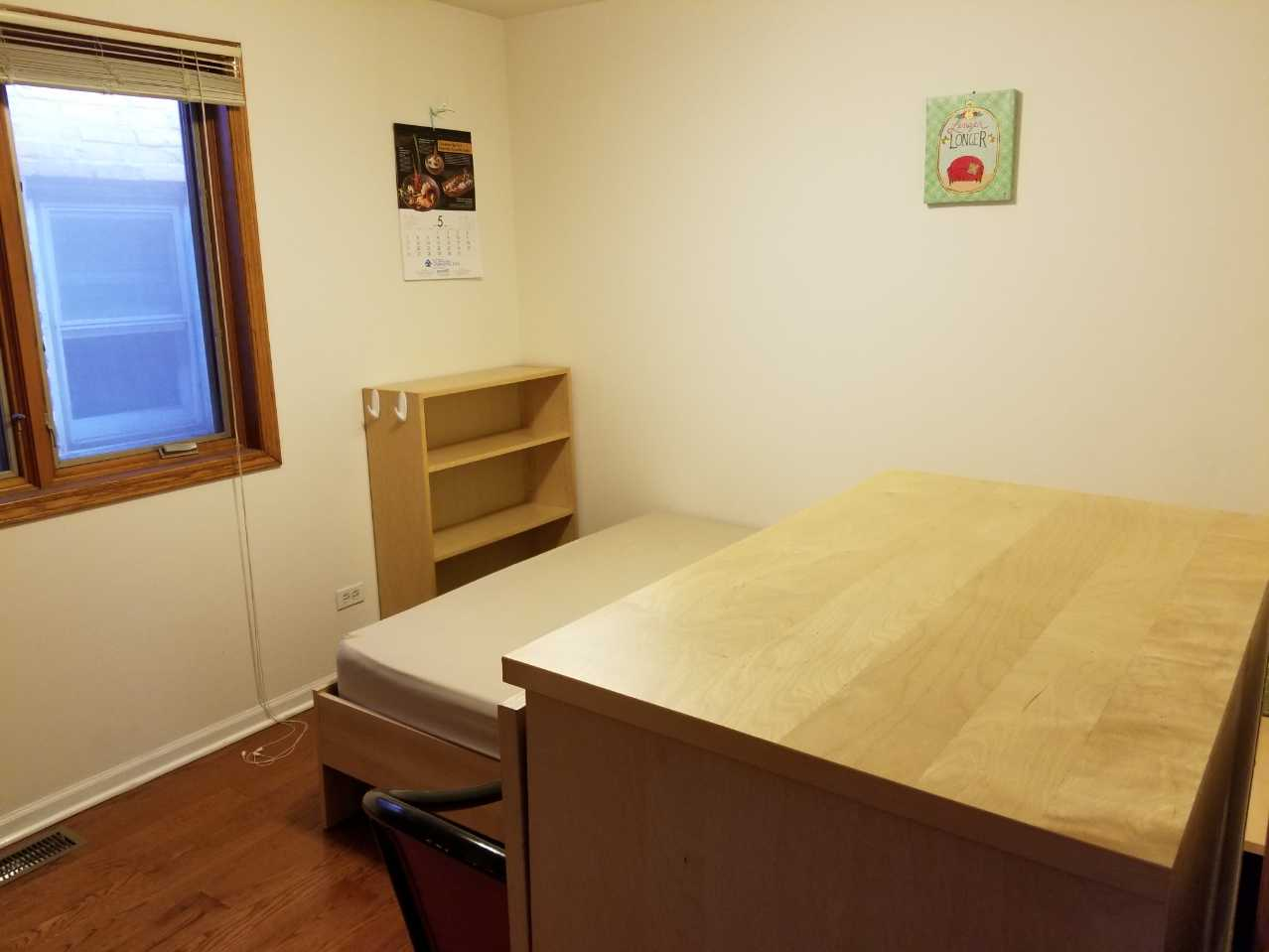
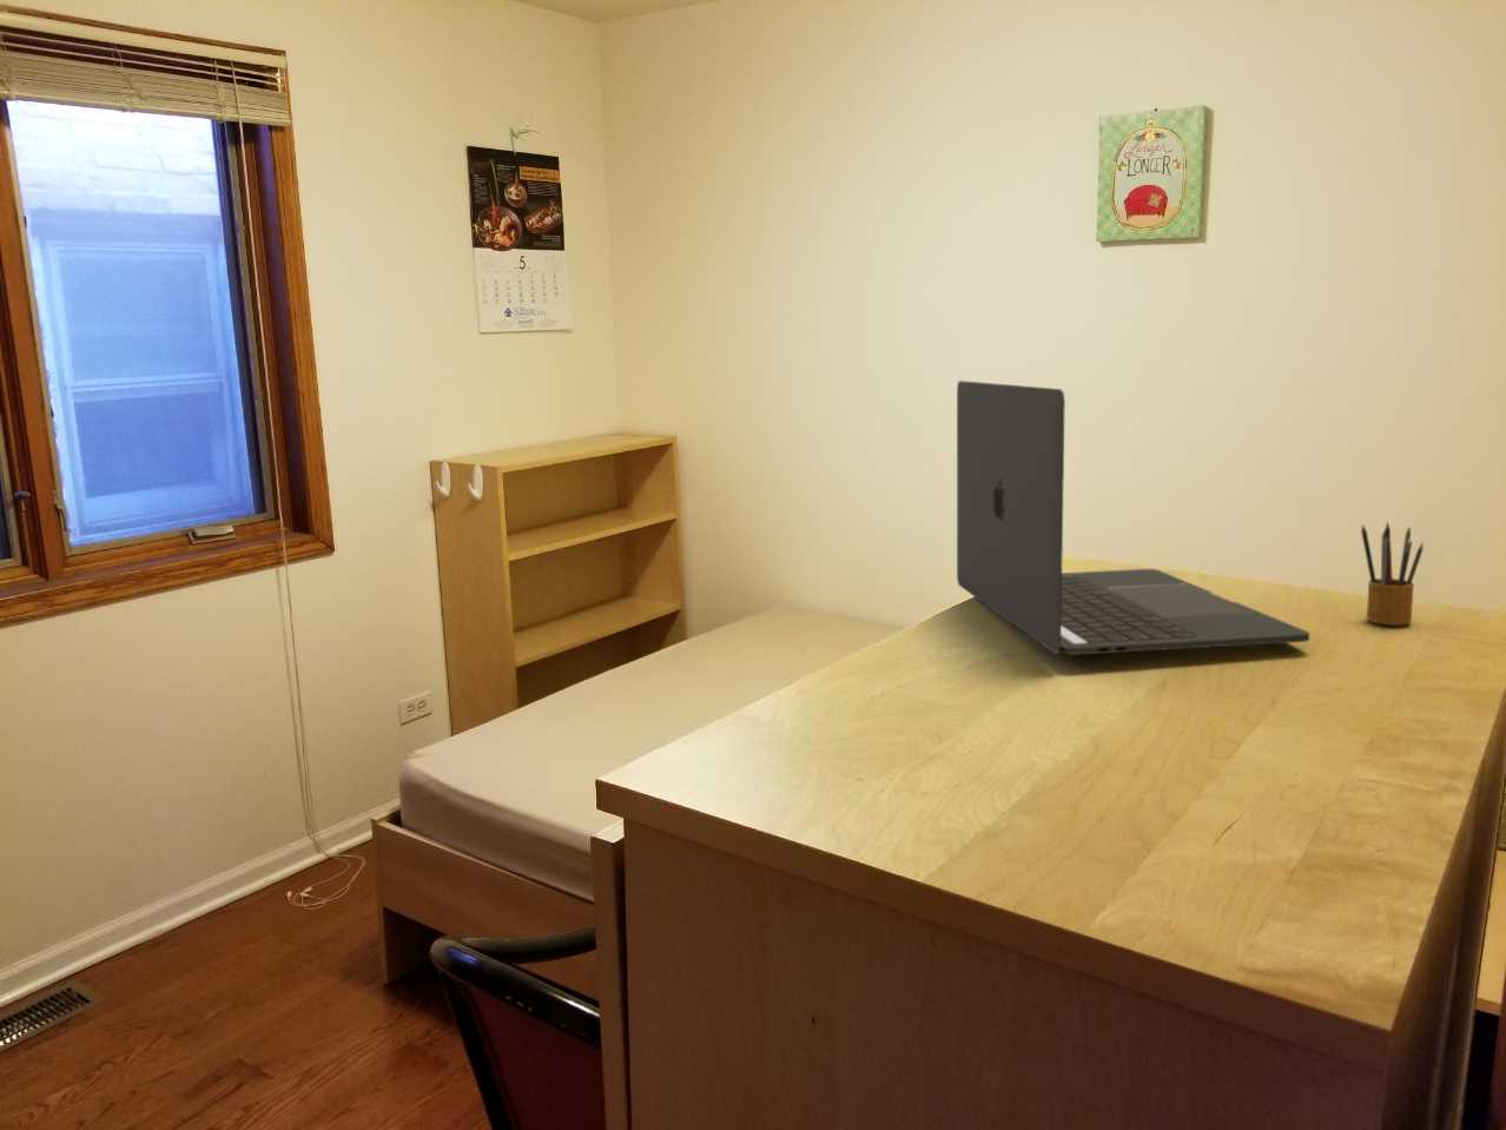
+ pencil box [1360,521,1424,626]
+ laptop [955,380,1310,656]
